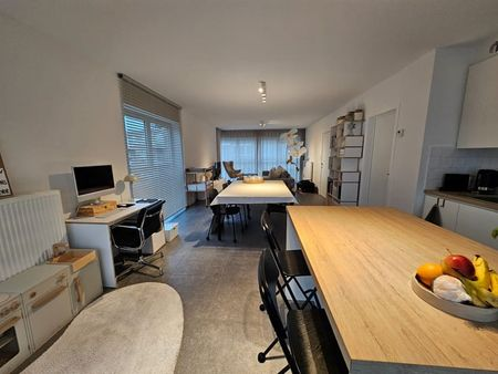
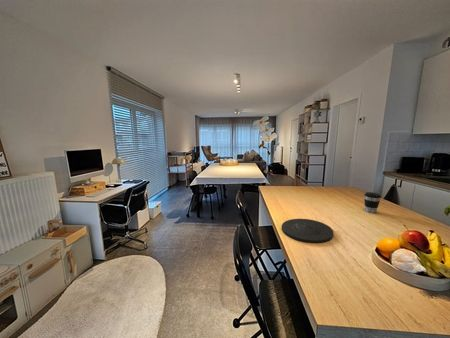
+ coffee cup [363,191,382,214]
+ plate [281,218,334,244]
